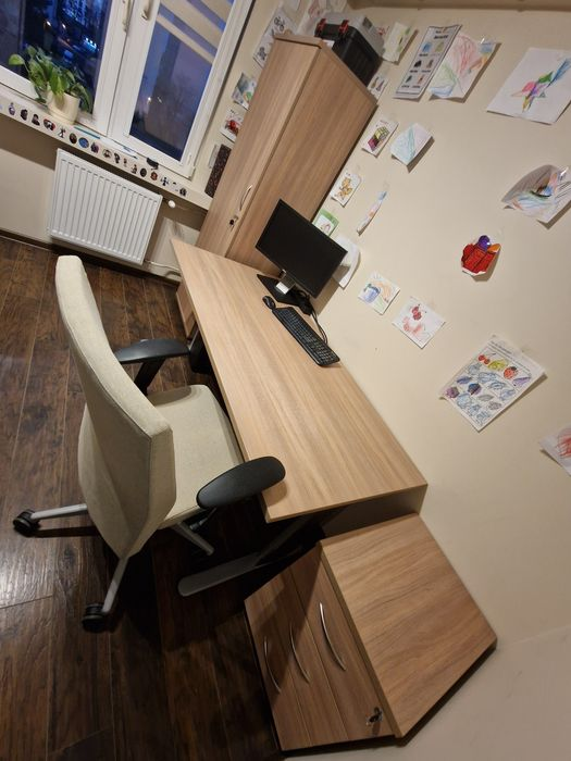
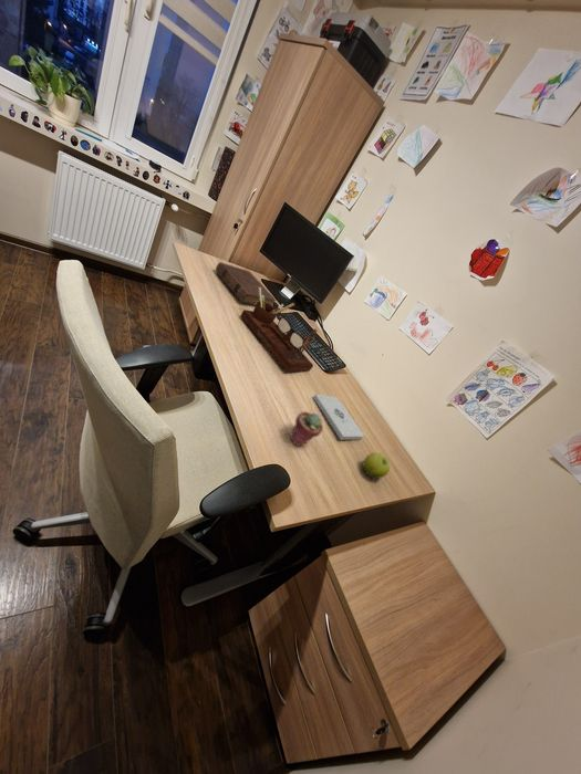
+ fruit [361,451,391,480]
+ desk organizer [240,287,319,373]
+ notepad [312,394,365,440]
+ potted succulent [289,410,324,447]
+ book [215,261,278,306]
